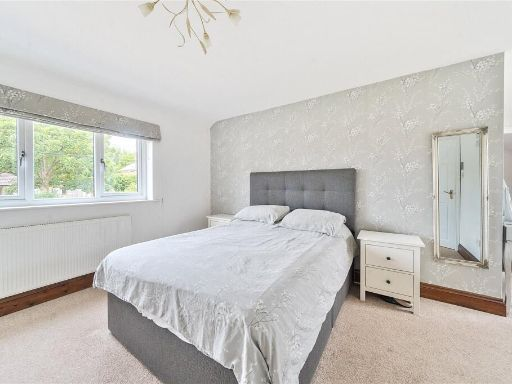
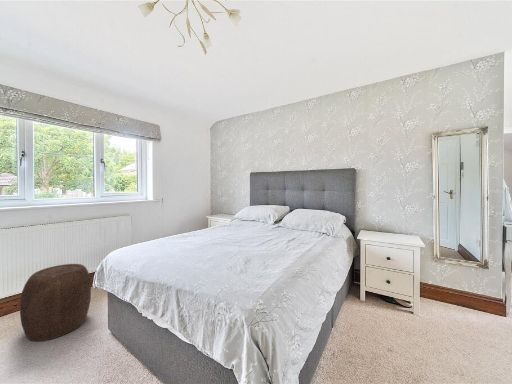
+ stool [19,263,92,342]
